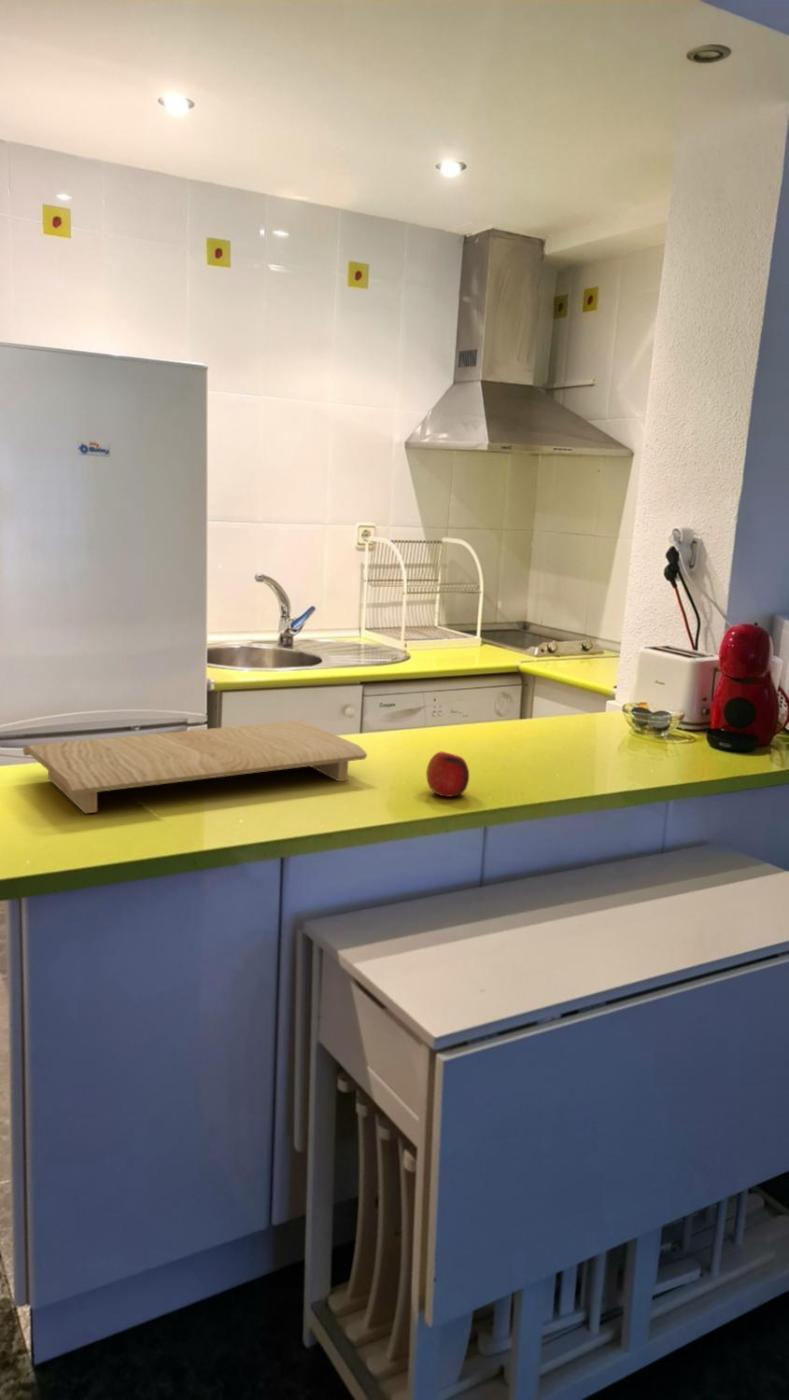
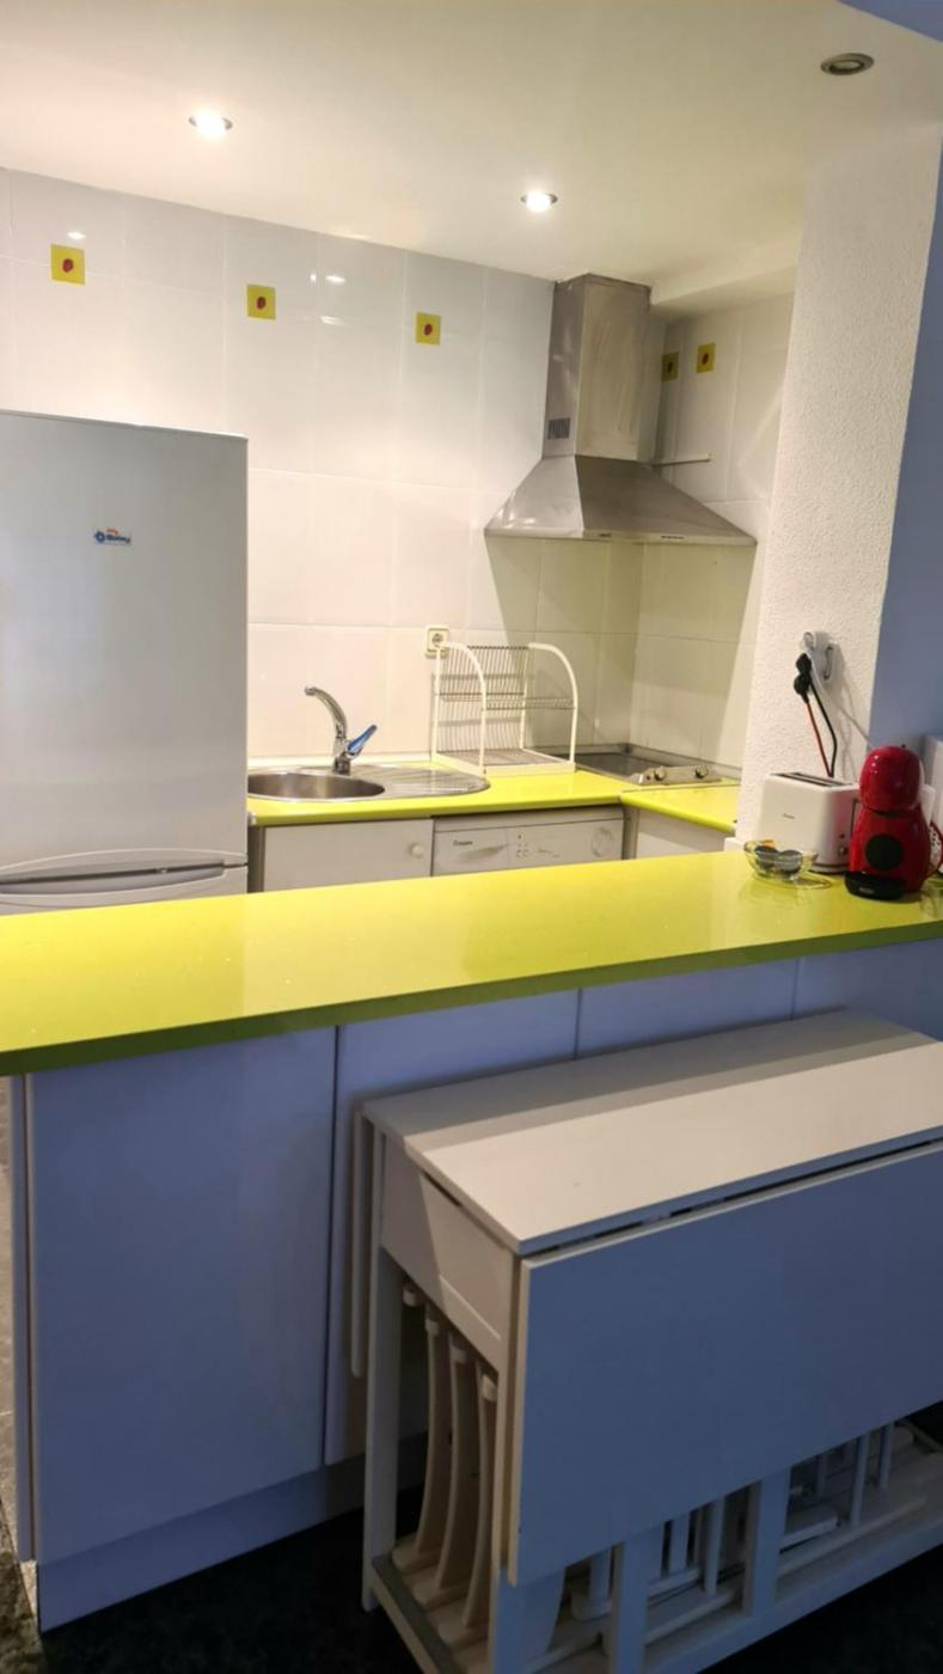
- cutting board [22,719,368,814]
- fruit [425,751,470,798]
